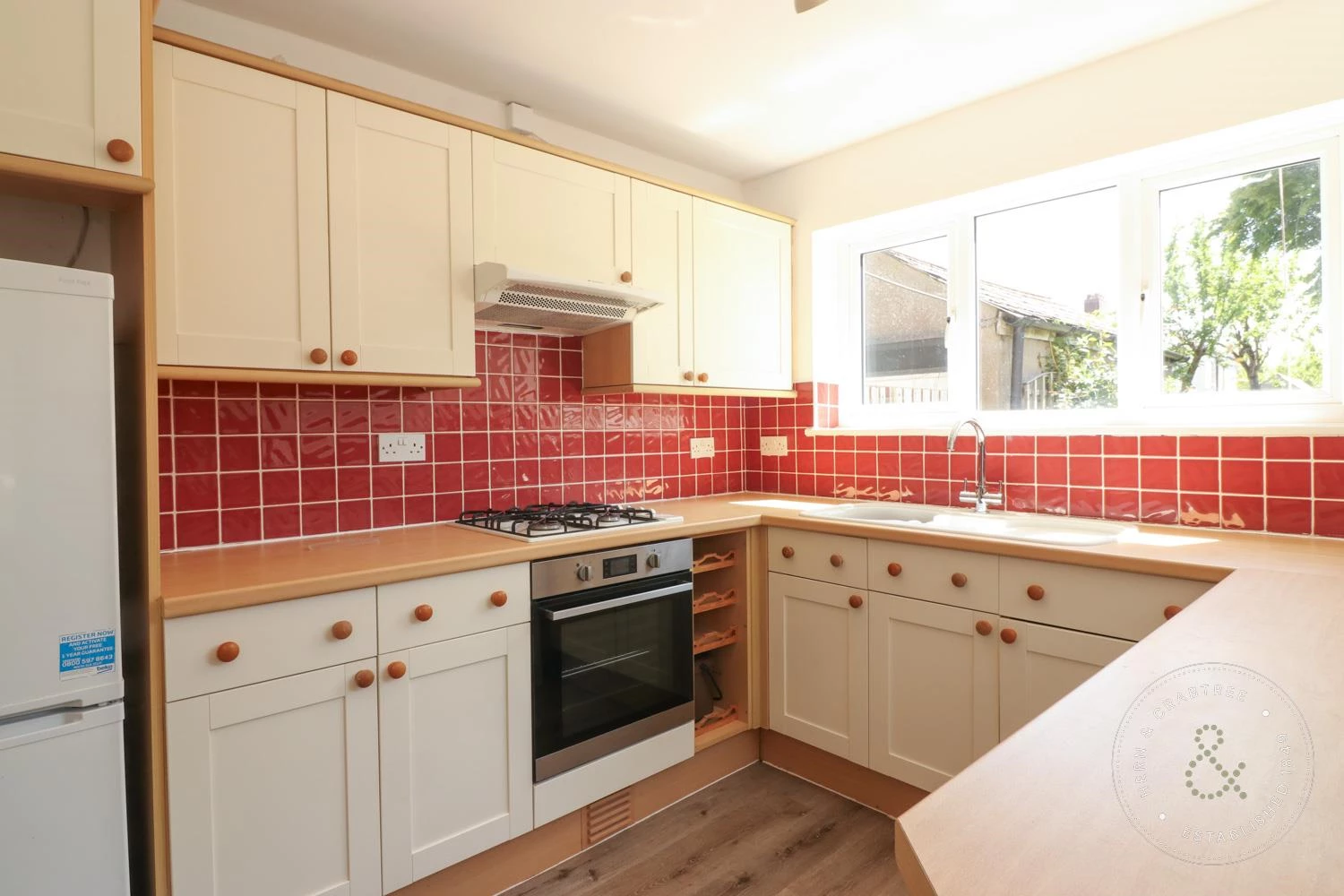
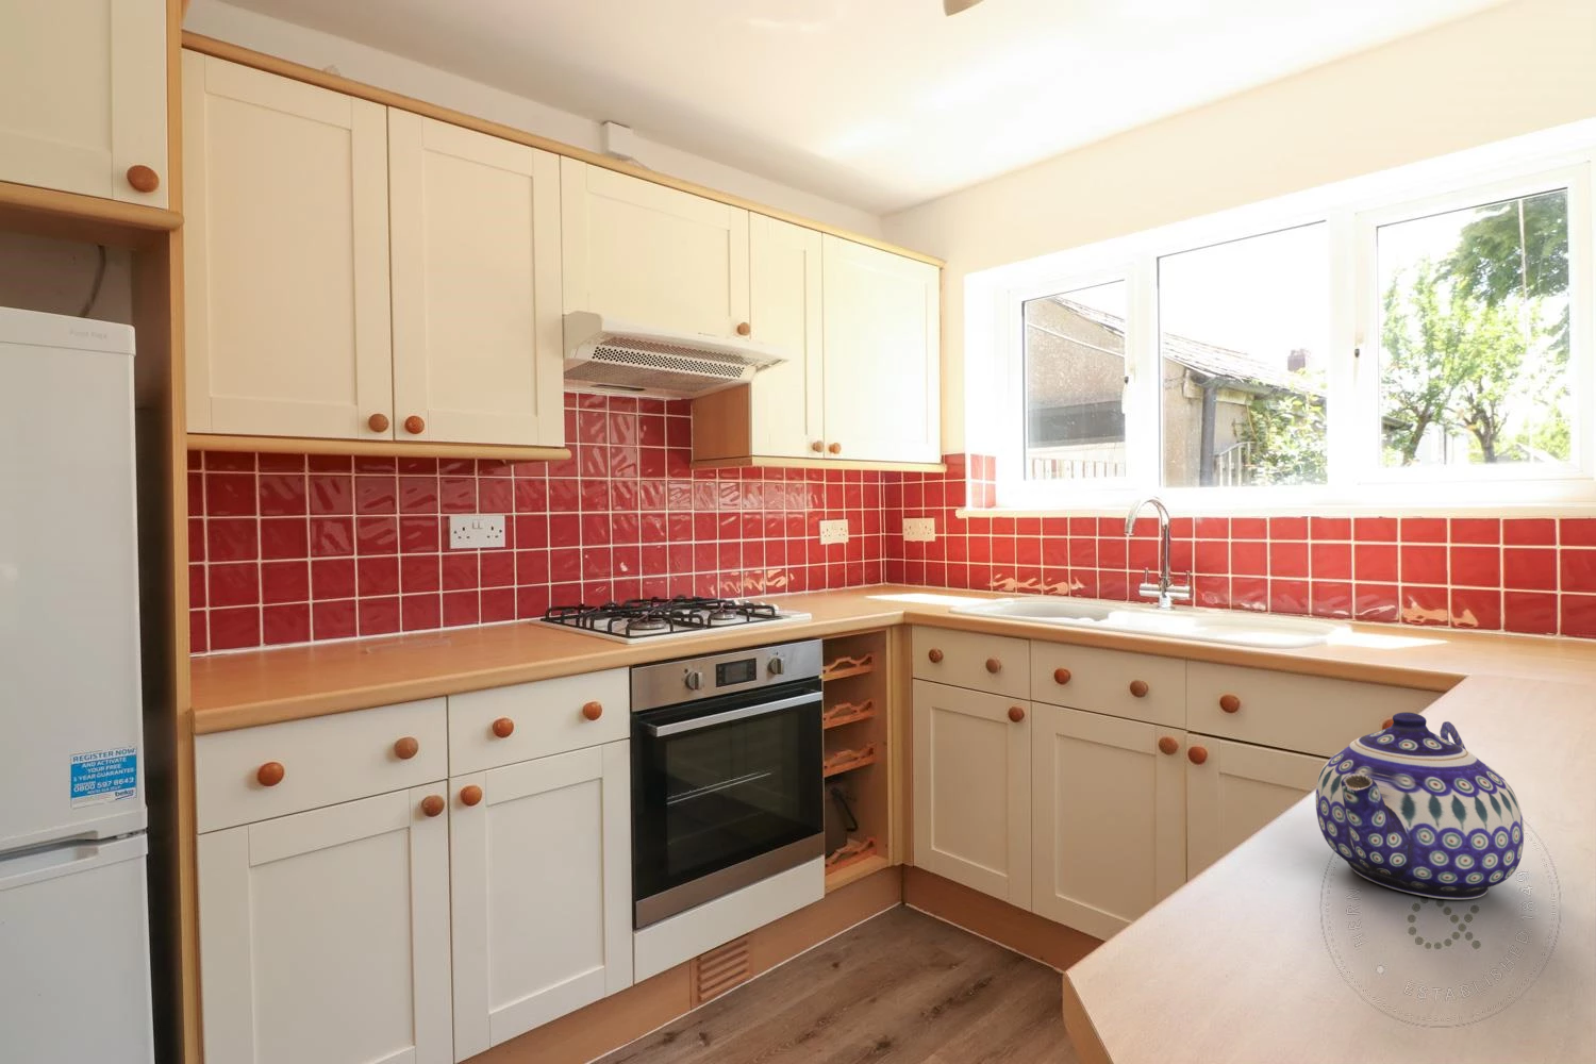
+ teapot [1315,711,1525,900]
